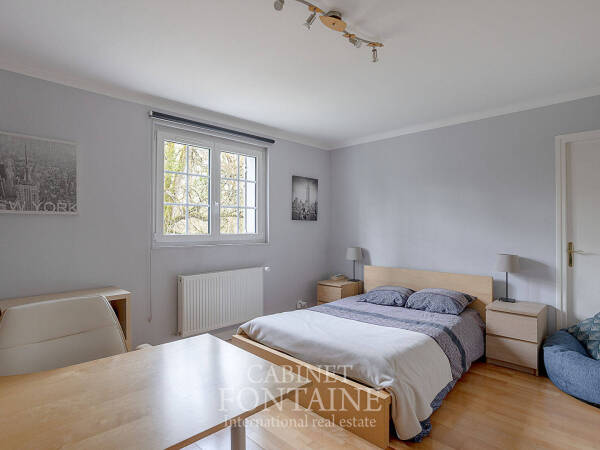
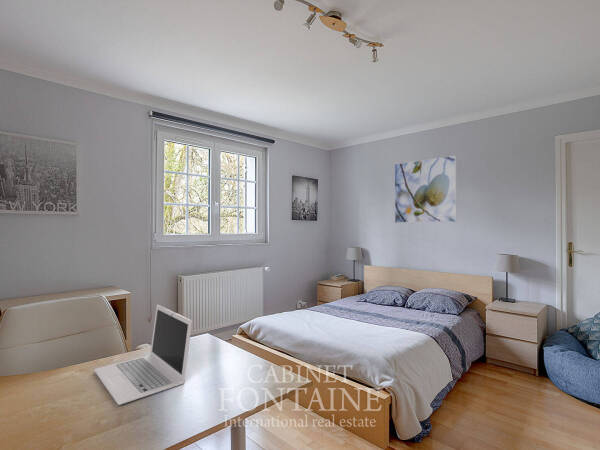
+ laptop [93,304,193,406]
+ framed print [394,154,458,224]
